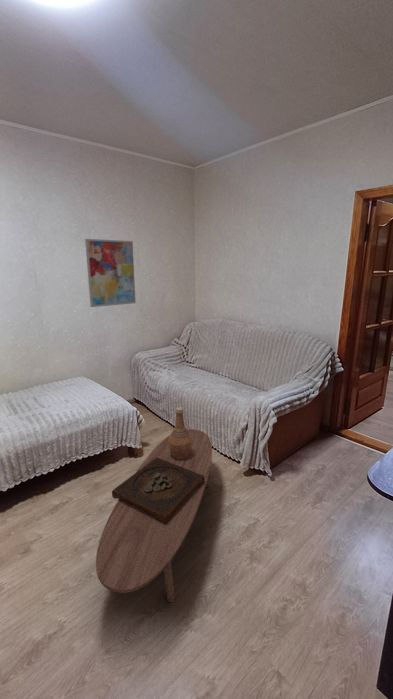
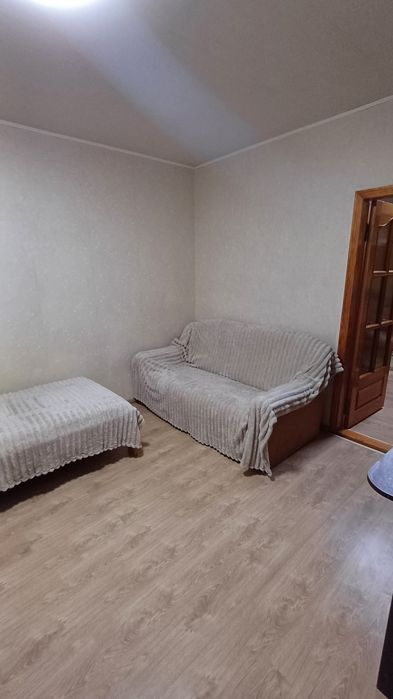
- wooden tray [111,458,205,524]
- vase [168,406,192,459]
- wall art [84,238,137,308]
- coffee table [95,428,213,603]
